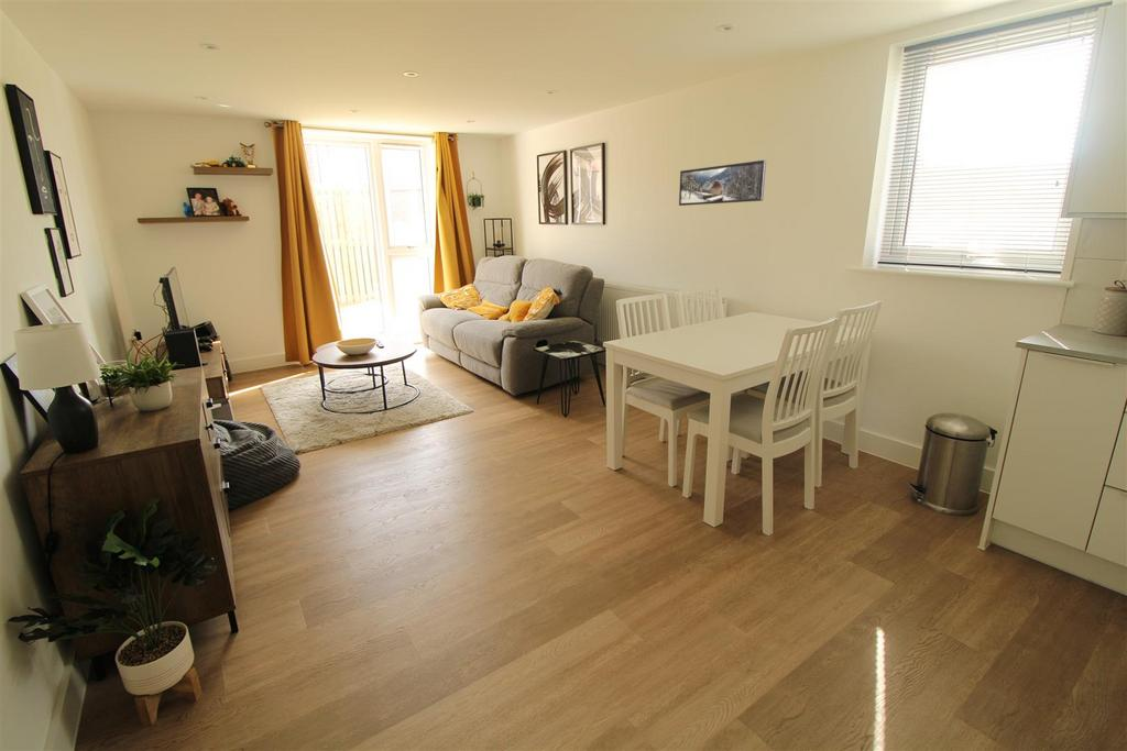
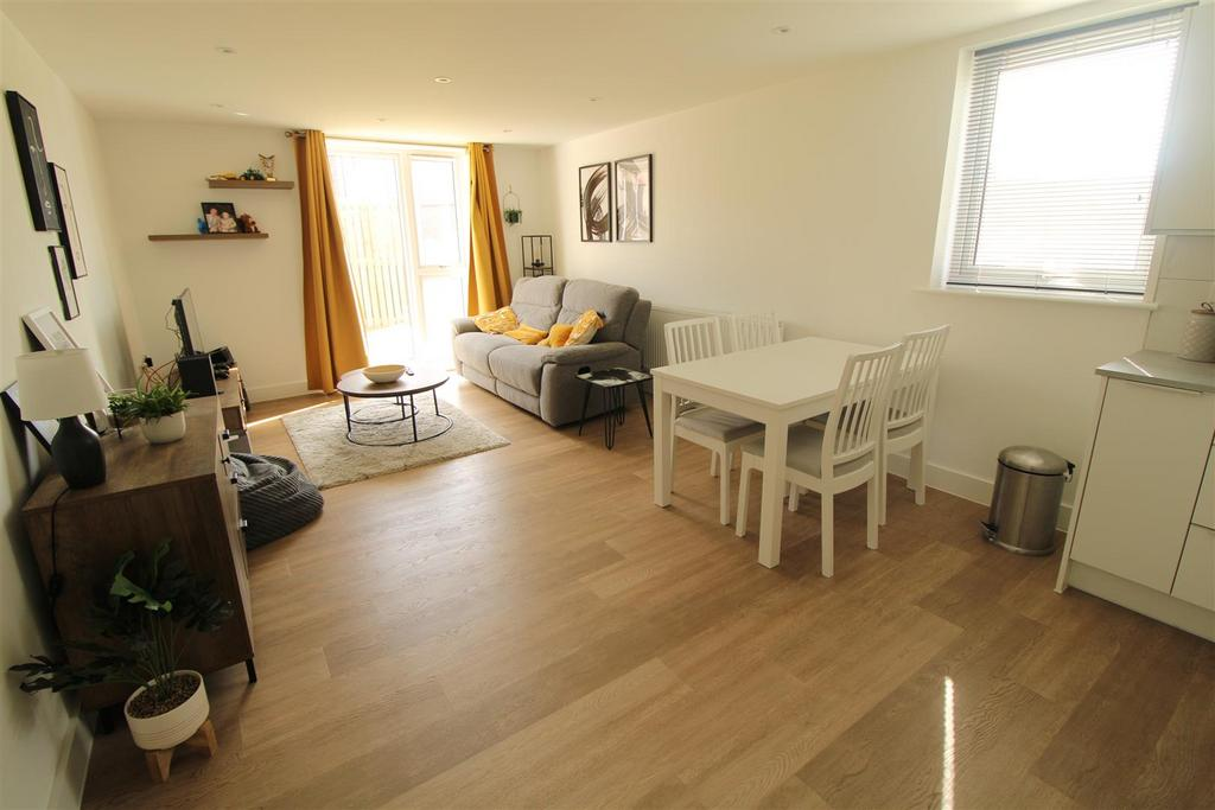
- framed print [678,159,767,207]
